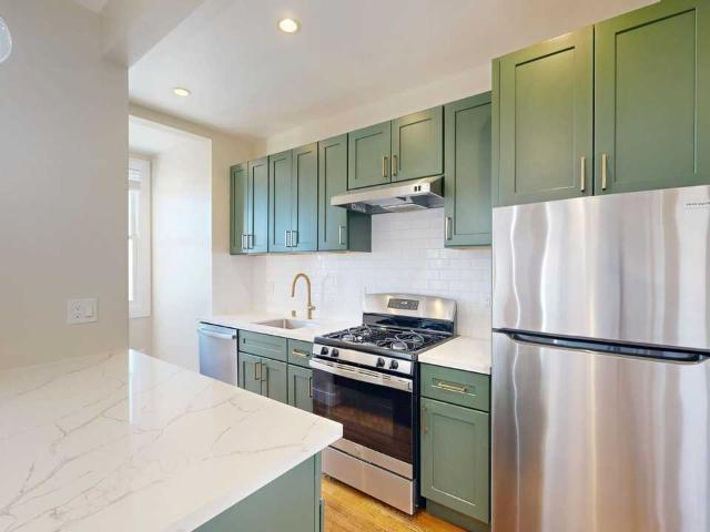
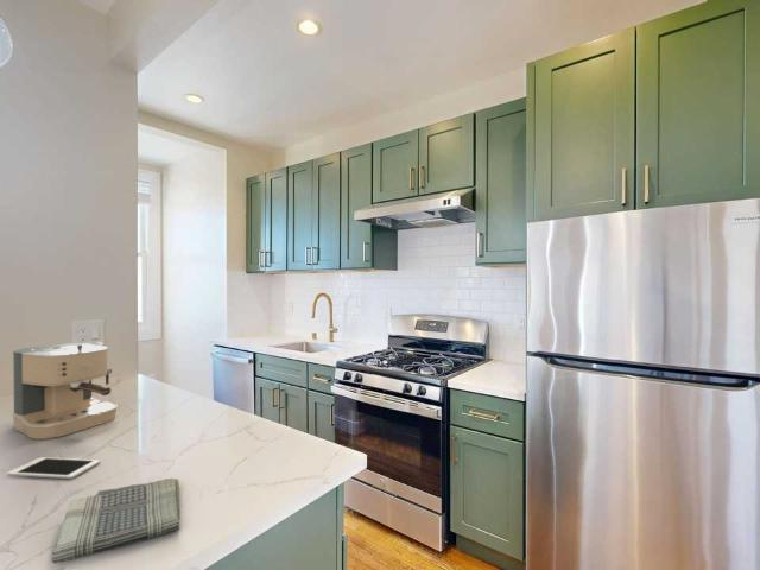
+ coffee maker [11,341,119,441]
+ cell phone [6,456,101,480]
+ dish towel [50,477,180,565]
